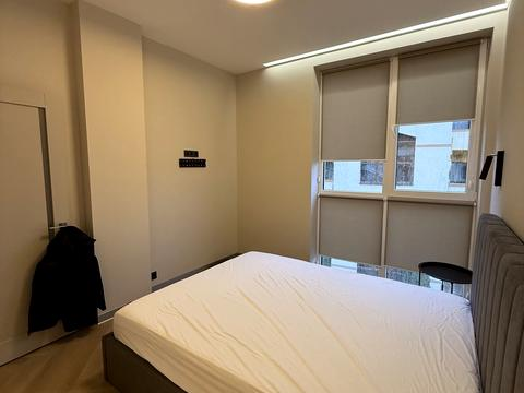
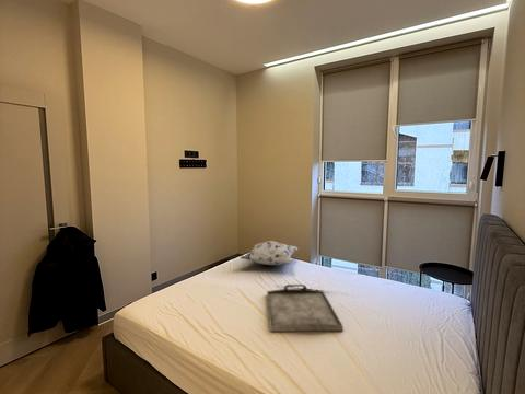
+ serving tray [266,283,345,333]
+ decorative pillow [240,240,299,266]
